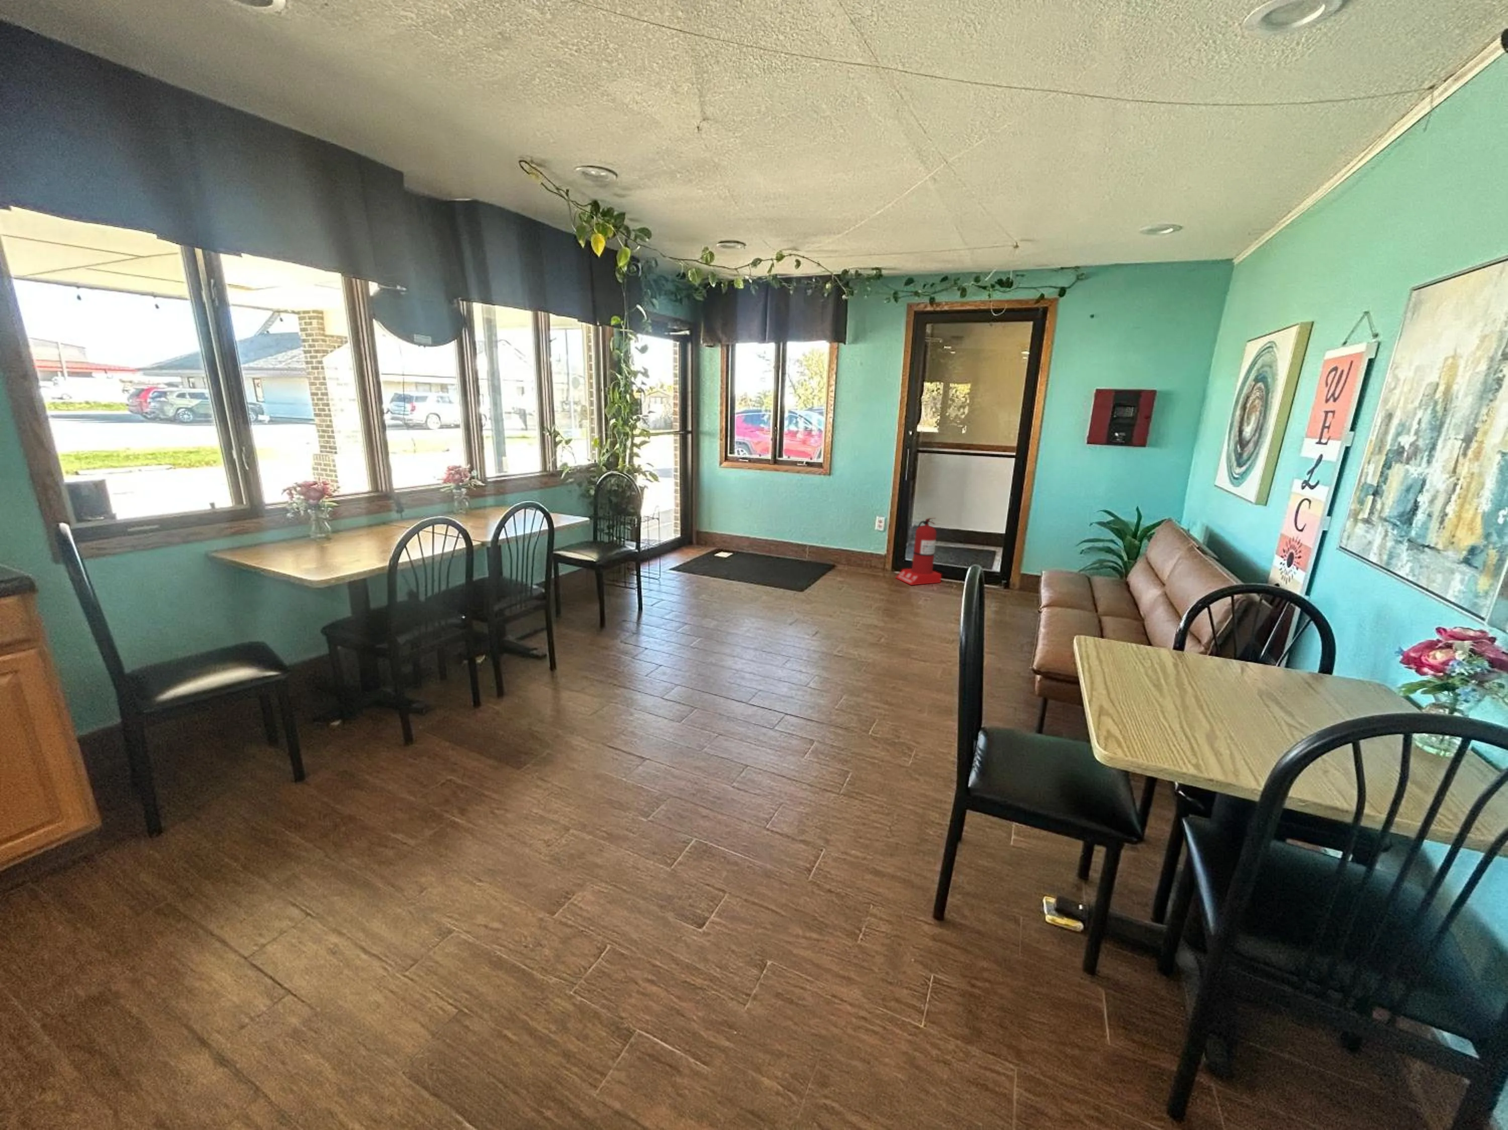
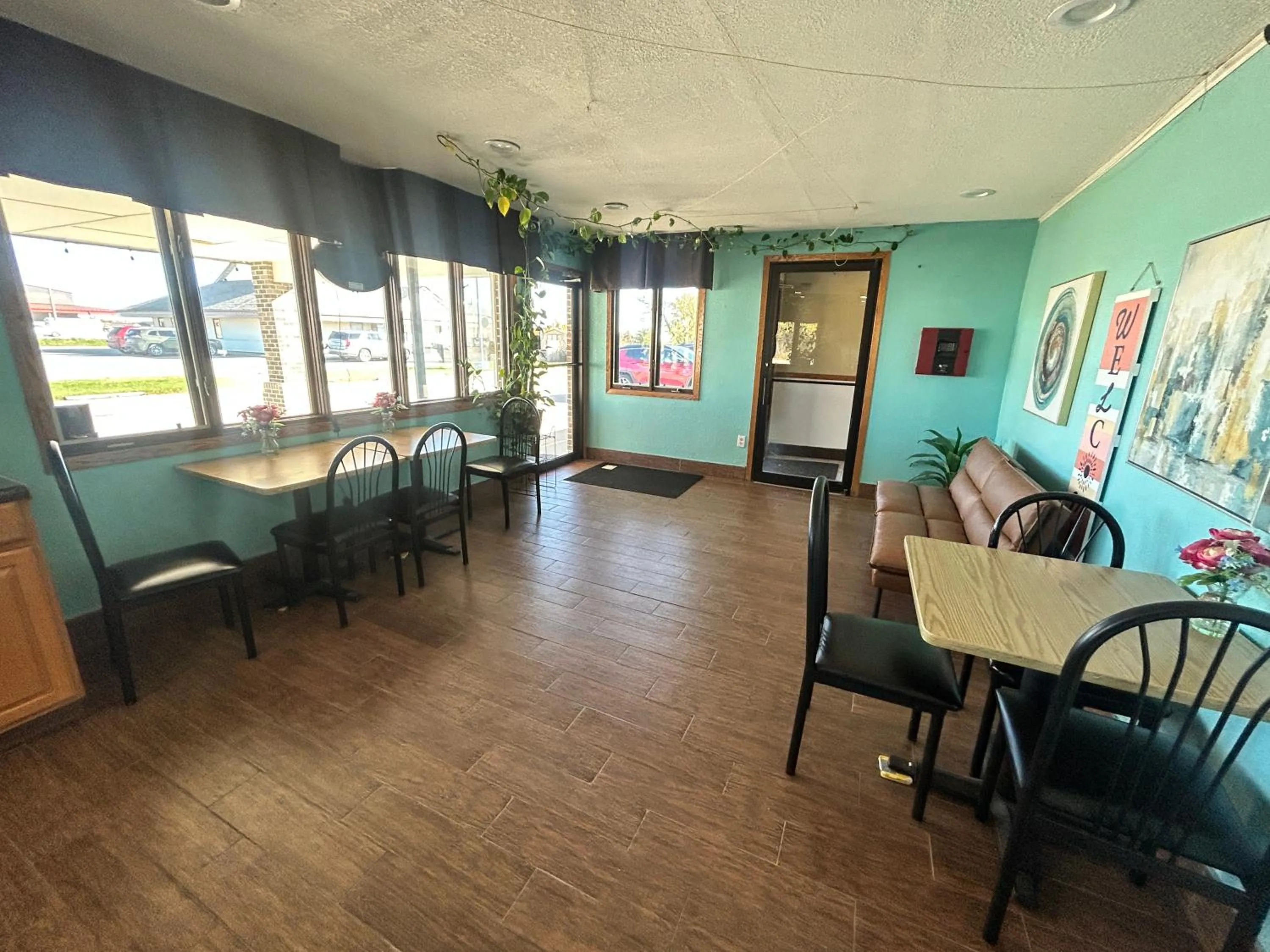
- fire extinguisher [895,518,942,585]
